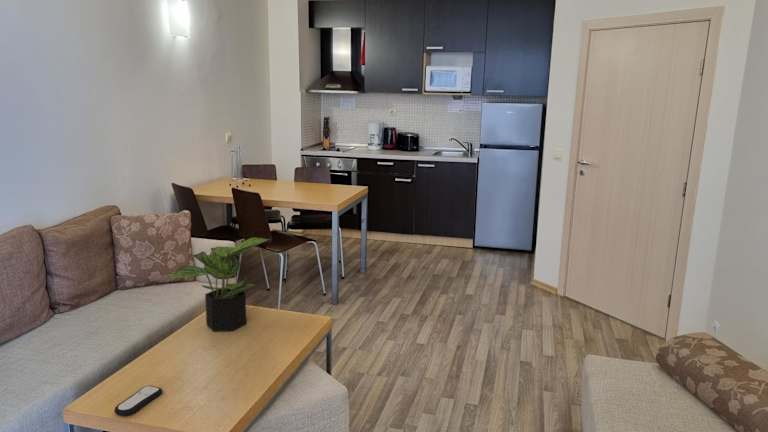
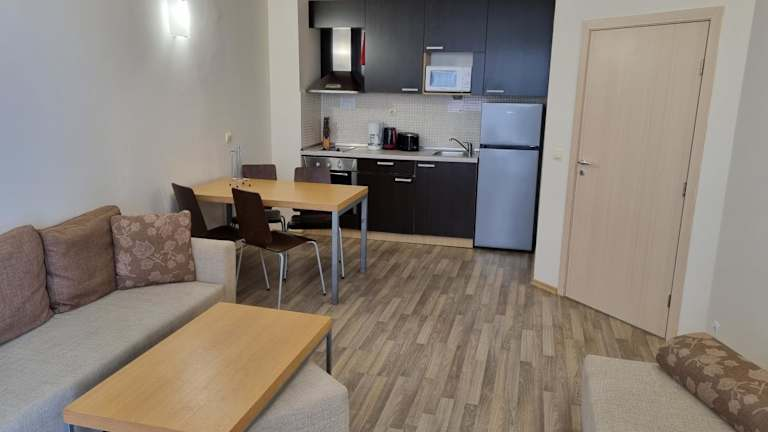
- potted plant [166,236,272,332]
- remote control [113,385,163,417]
